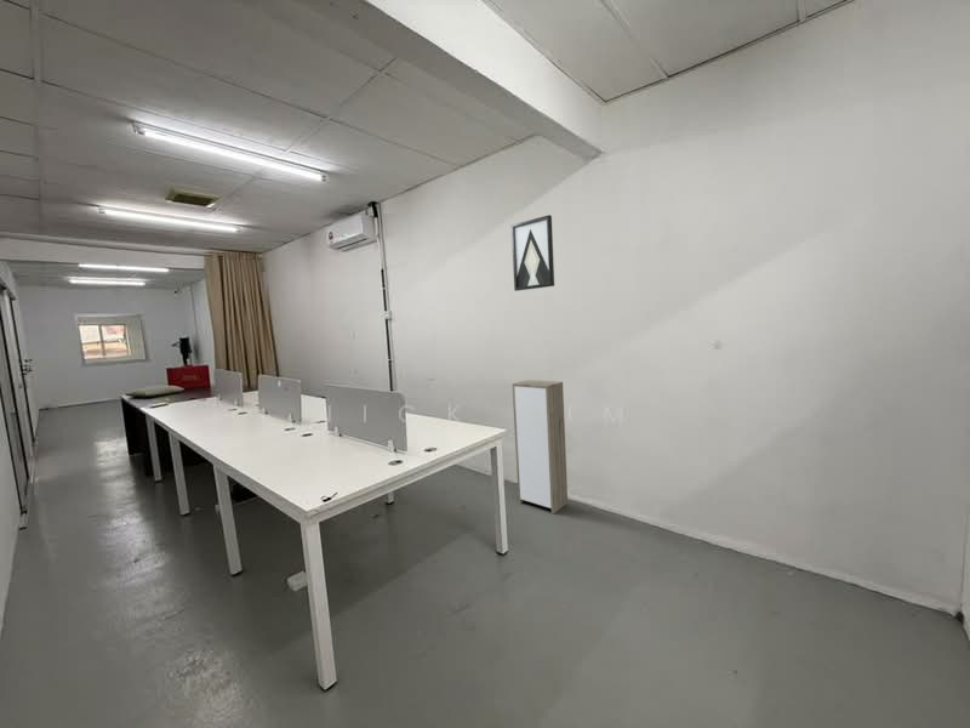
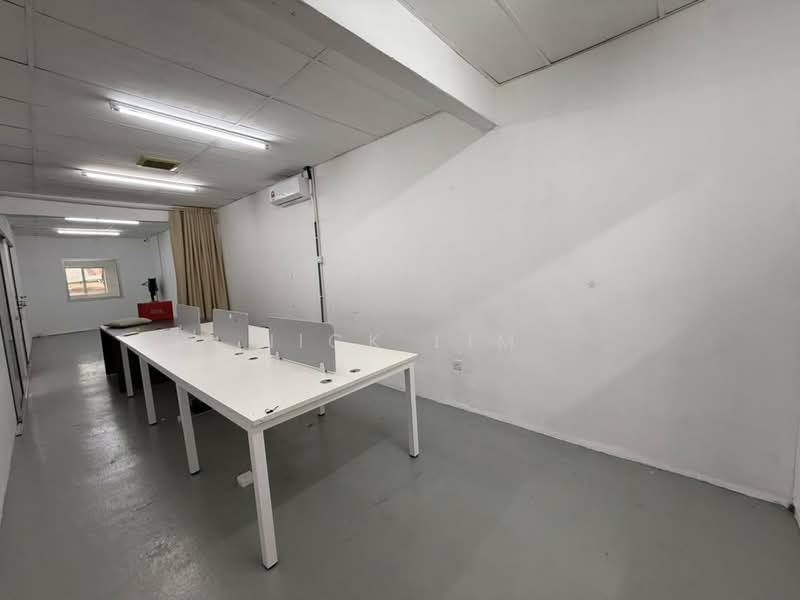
- storage cabinet [512,379,569,514]
- wall art [510,214,555,292]
